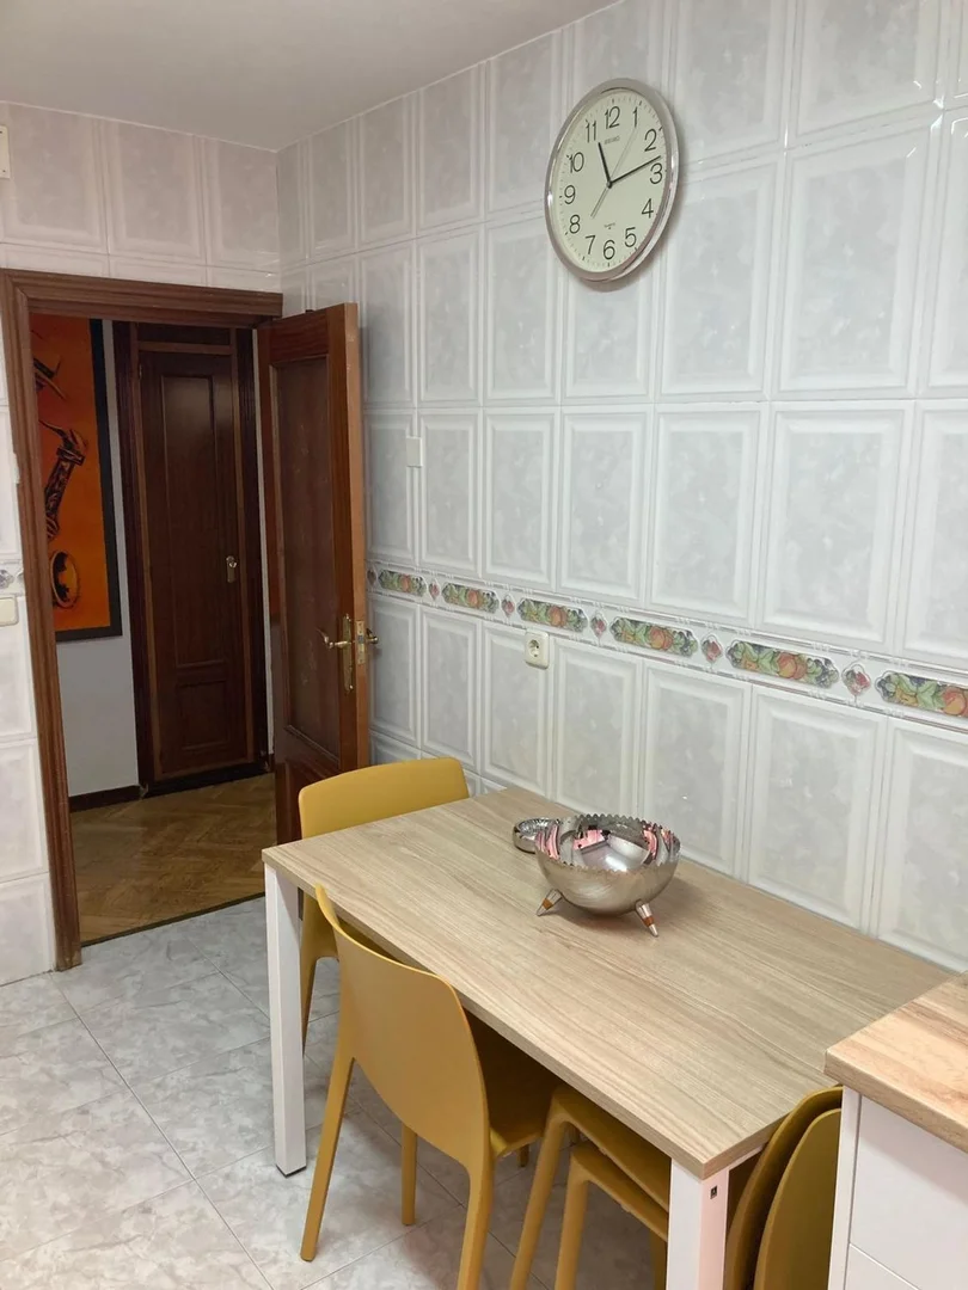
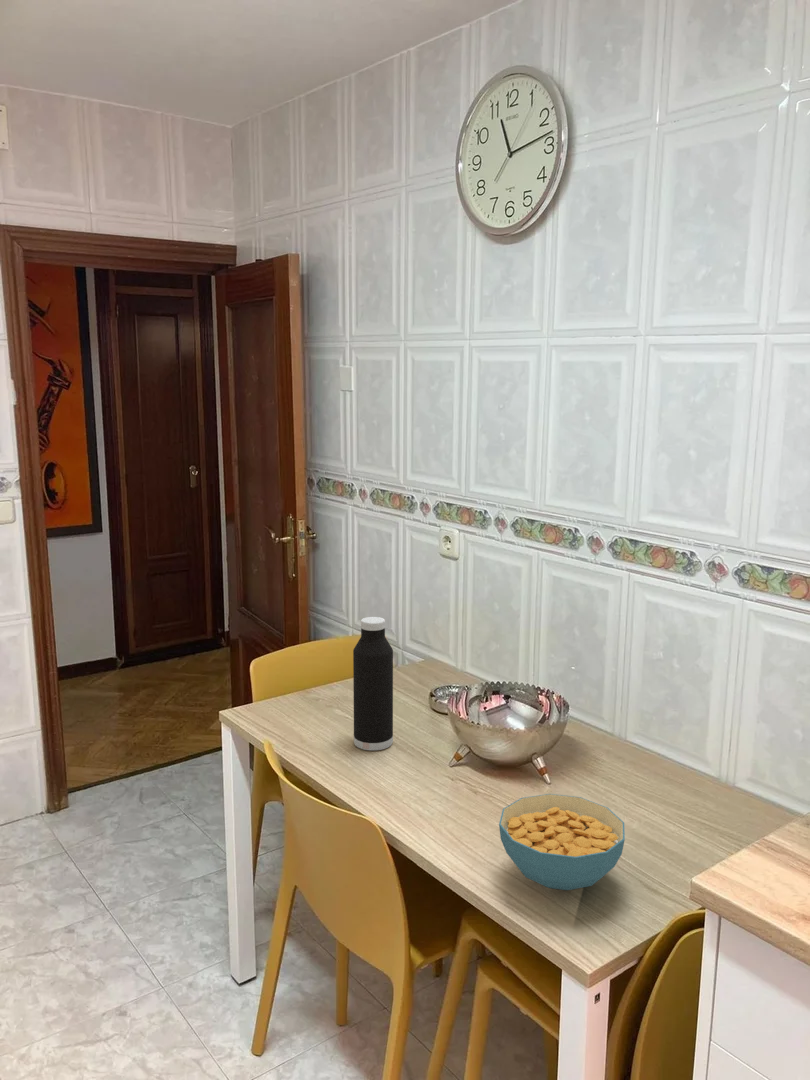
+ cereal bowl [498,793,626,891]
+ water bottle [352,616,394,751]
